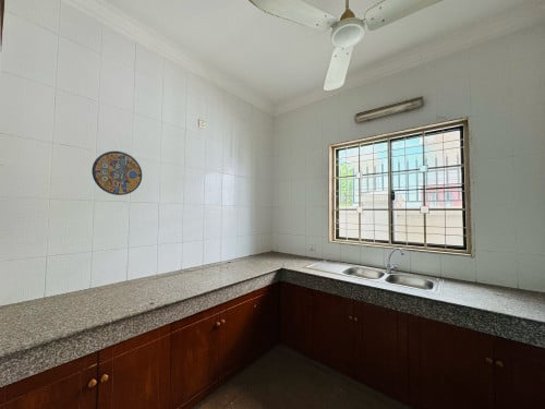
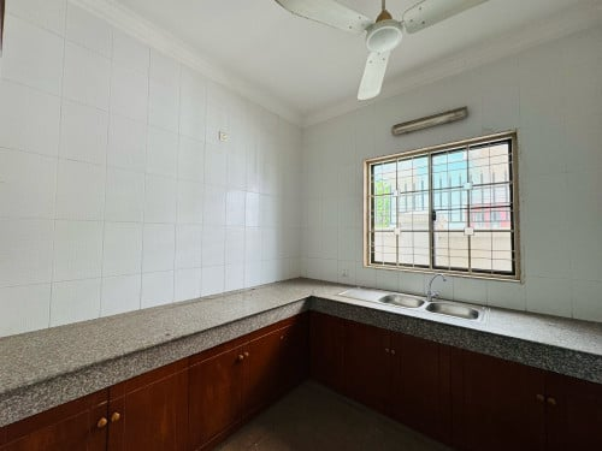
- manhole cover [90,151,143,196]
